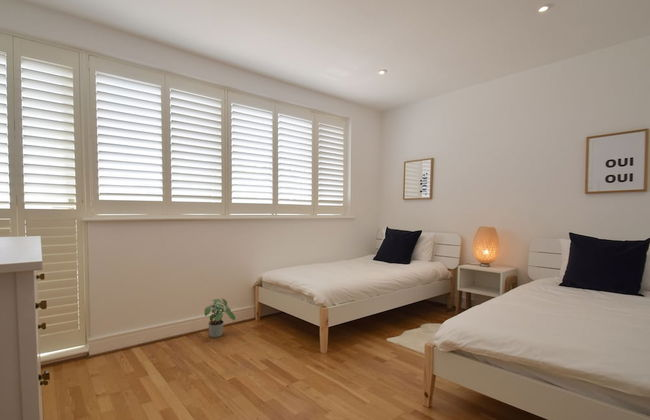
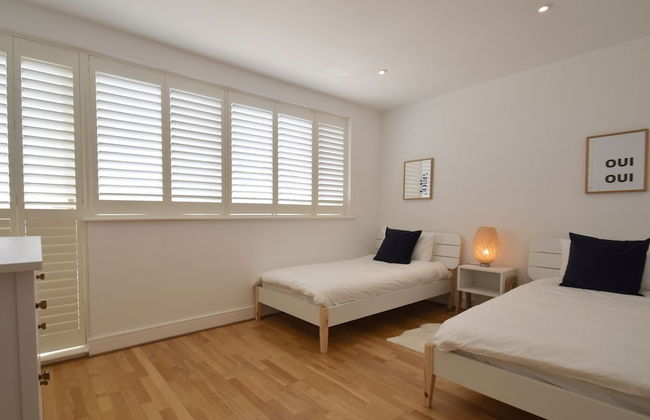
- potted plant [203,297,236,338]
